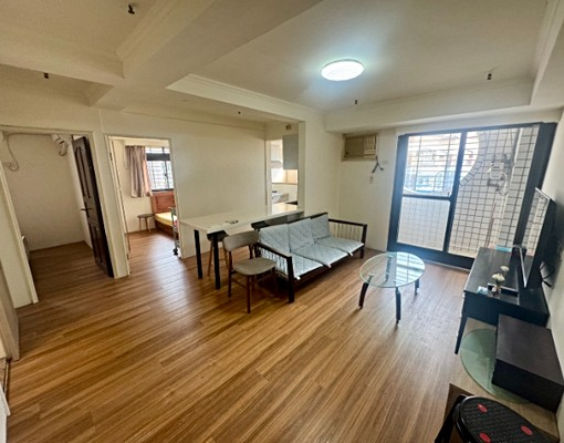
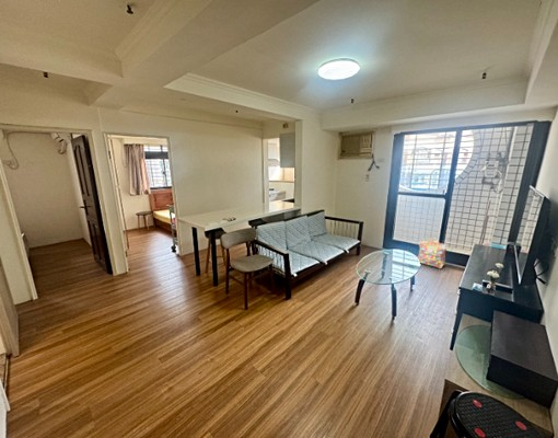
+ backpack [417,237,447,269]
